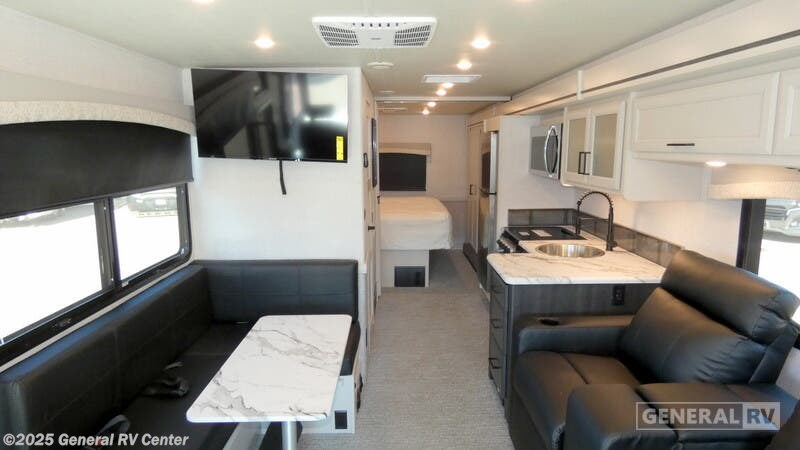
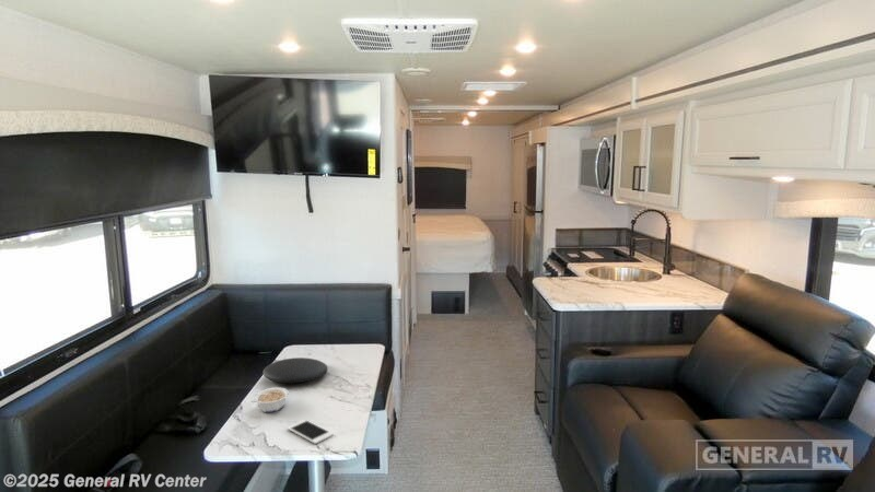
+ cell phone [287,419,335,445]
+ legume [250,386,290,413]
+ plate [261,356,328,384]
